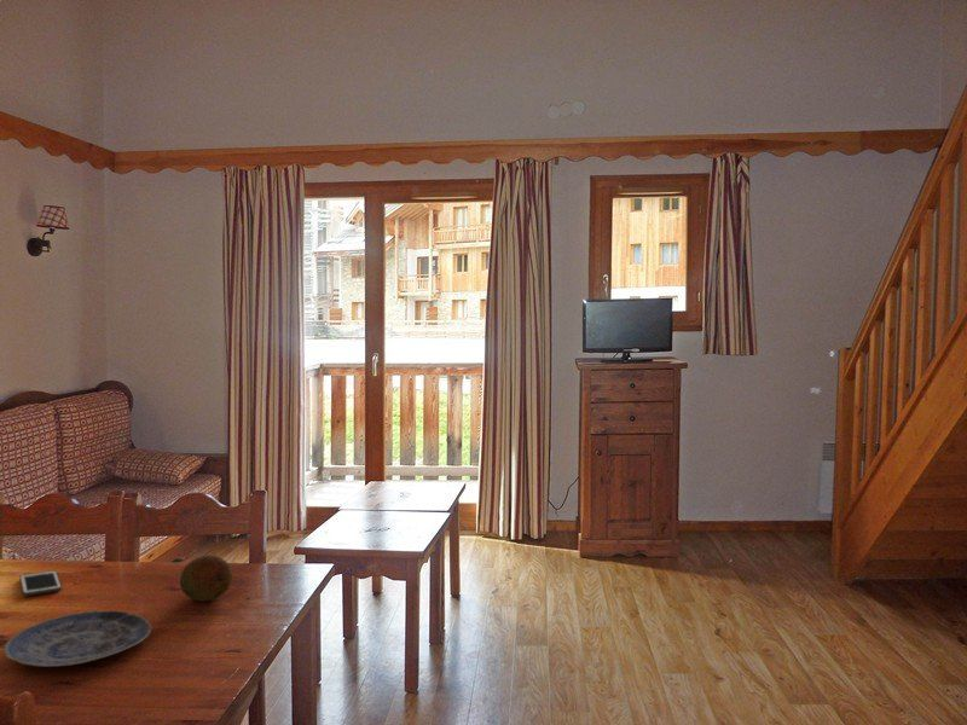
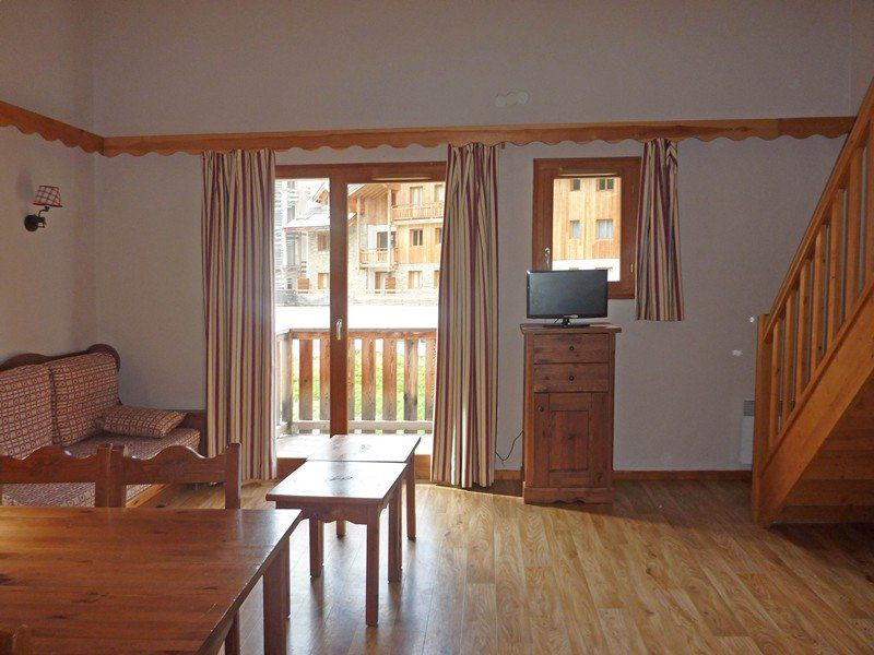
- fruit [179,555,233,603]
- cell phone [19,569,63,597]
- plate [2,609,152,668]
